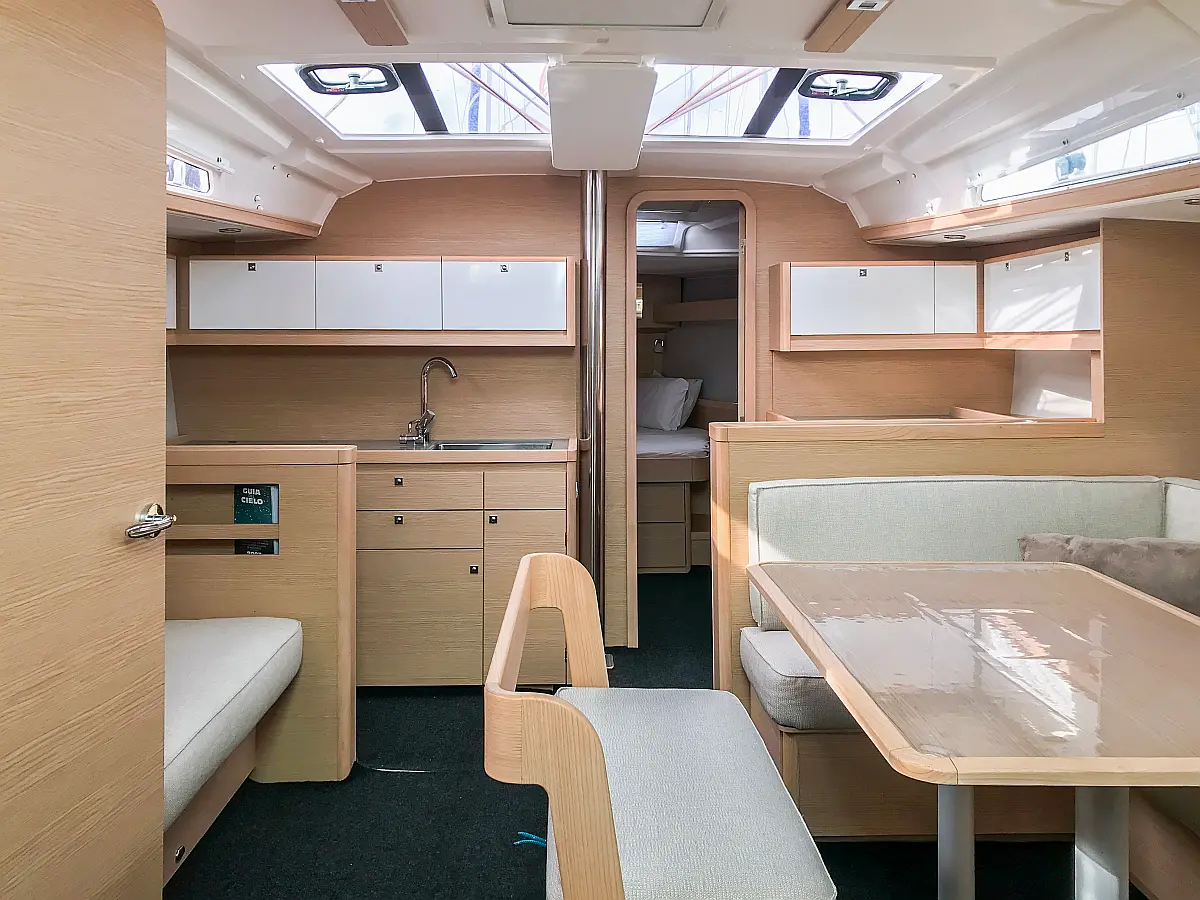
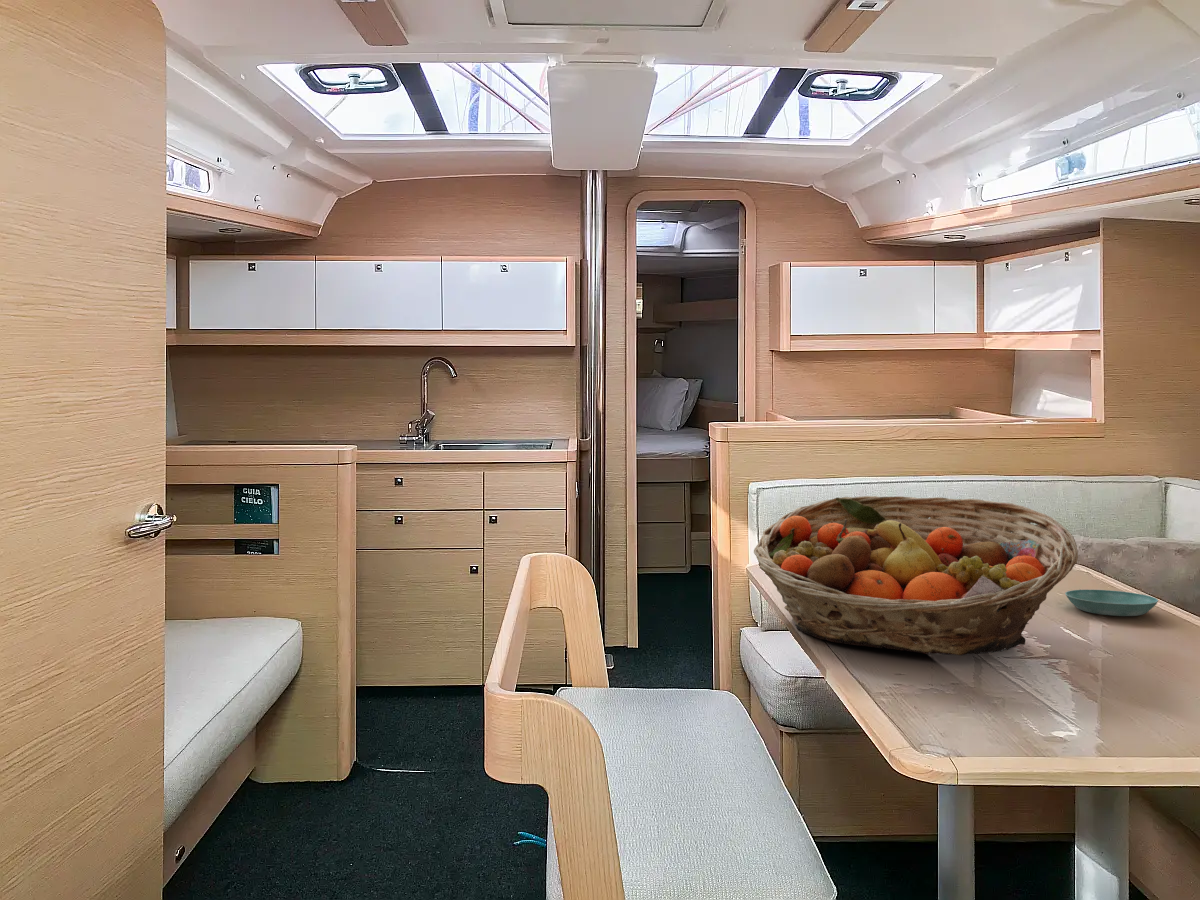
+ saucer [1064,589,1159,617]
+ fruit basket [753,495,1079,656]
